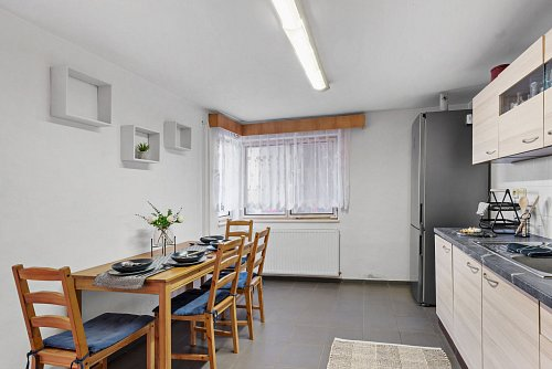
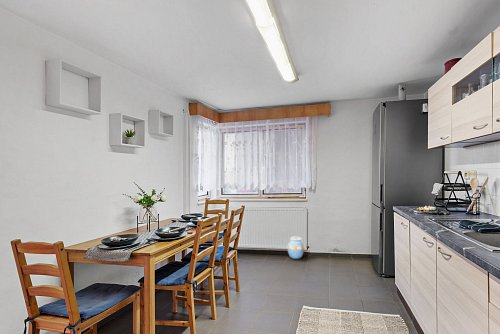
+ vase [287,236,305,260]
